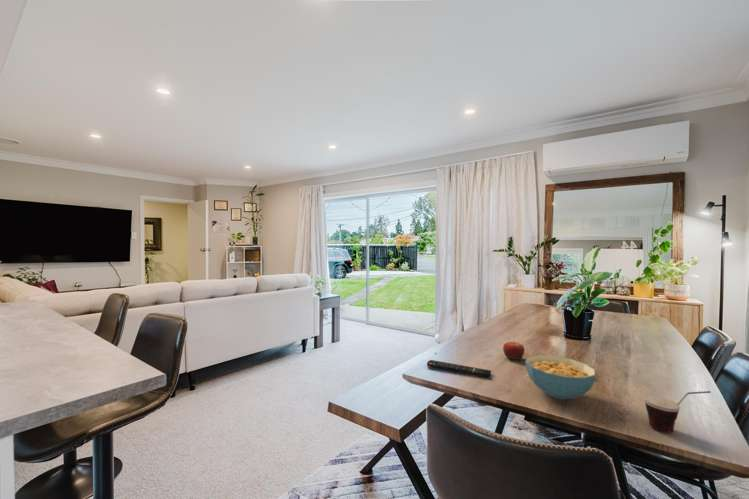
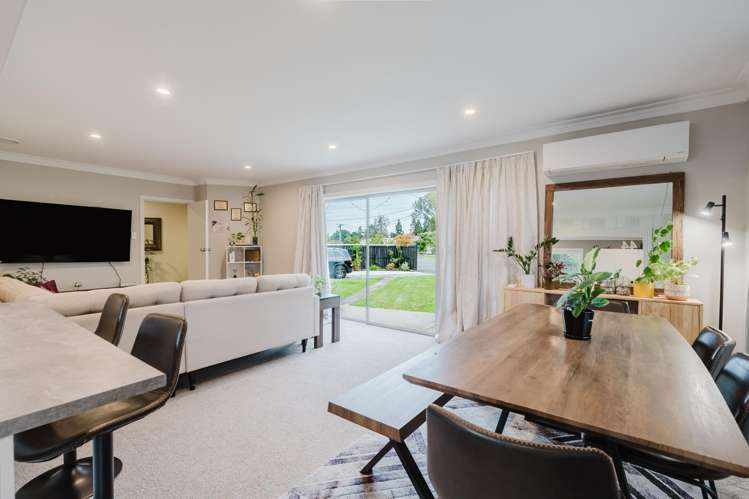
- remote control [426,359,492,379]
- fruit [502,340,525,361]
- cereal bowl [525,354,596,401]
- cup [643,390,712,433]
